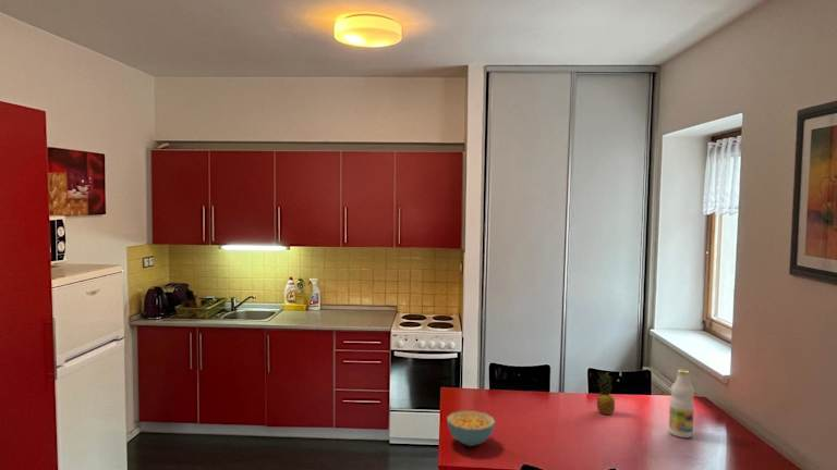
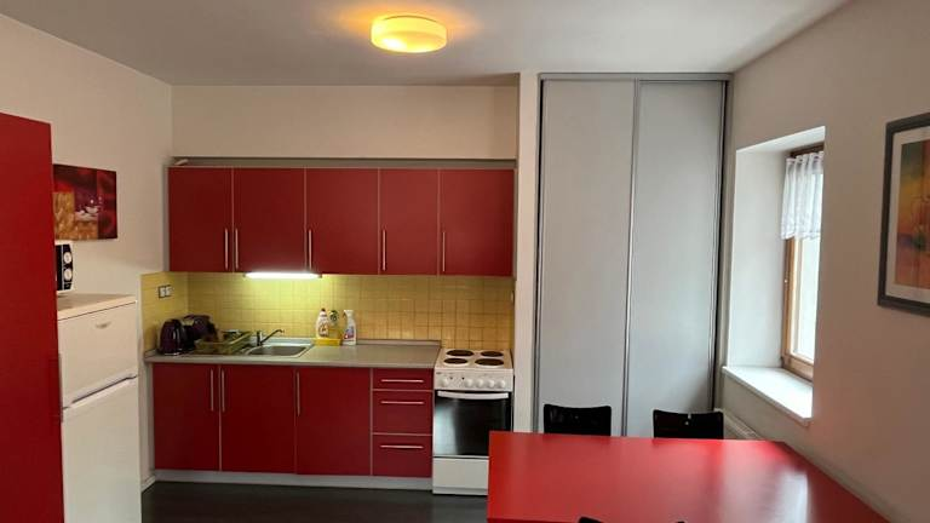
- fruit [595,371,616,416]
- cereal bowl [446,410,496,447]
- bottle [668,368,695,438]
